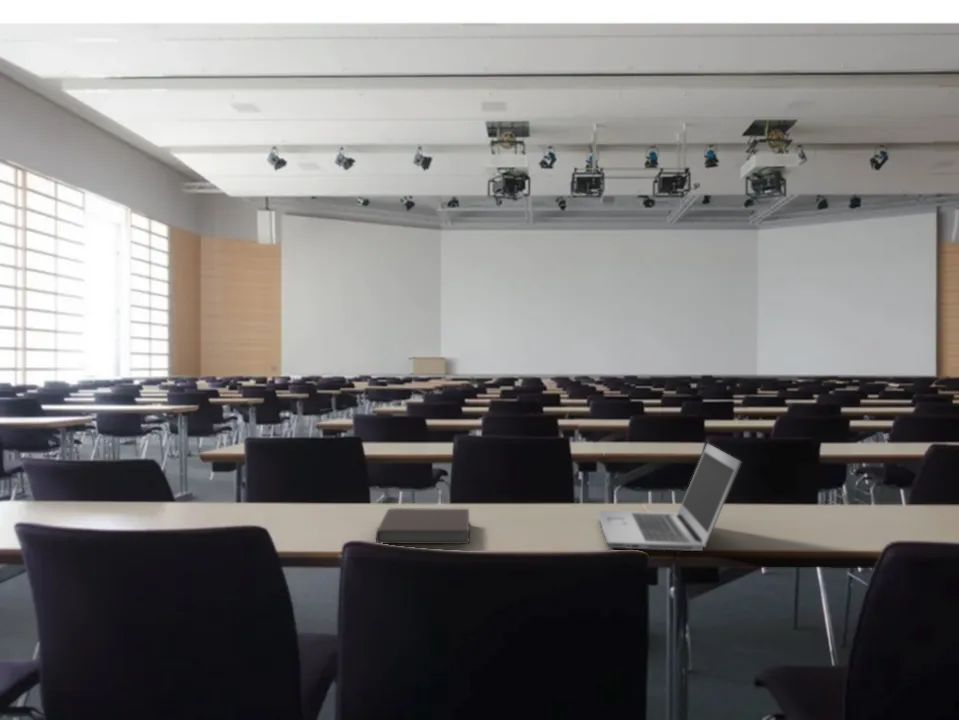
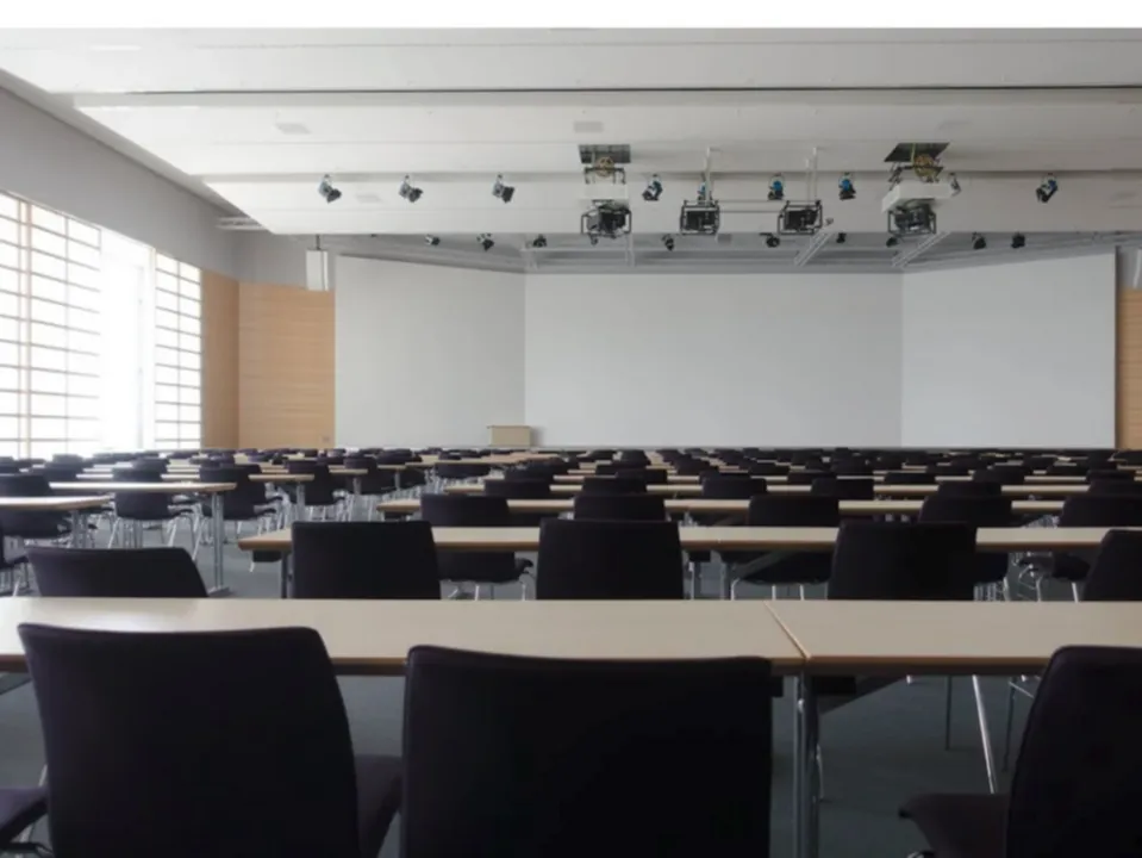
- laptop [598,442,743,552]
- notebook [375,507,470,545]
